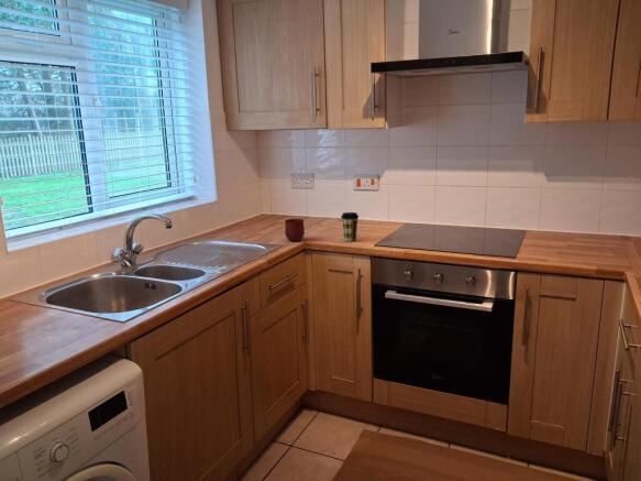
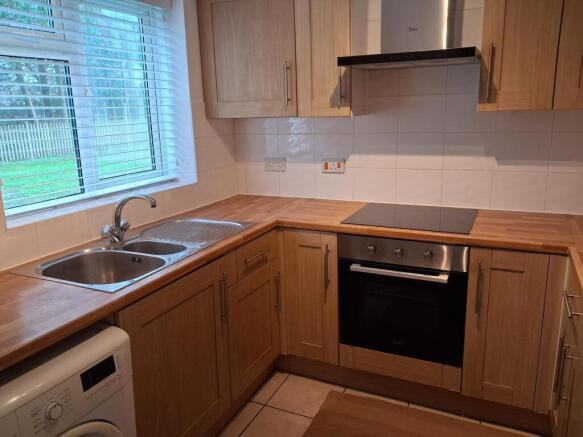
- mug [284,218,306,242]
- coffee cup [340,211,360,242]
